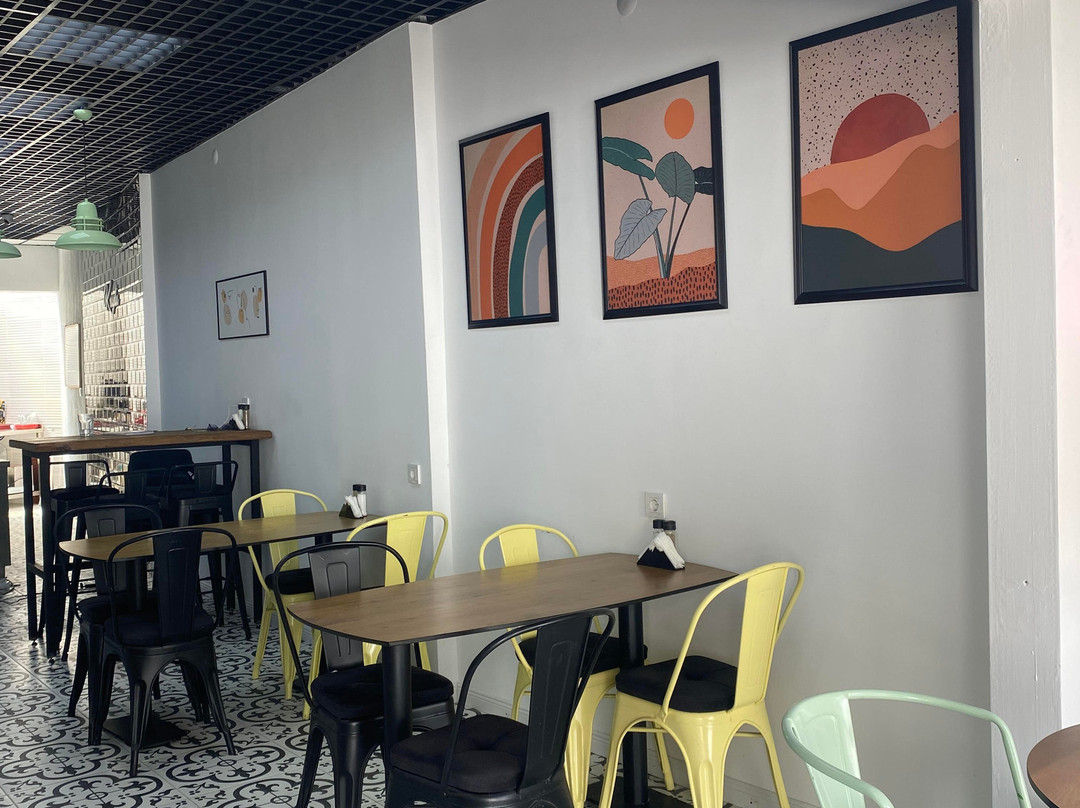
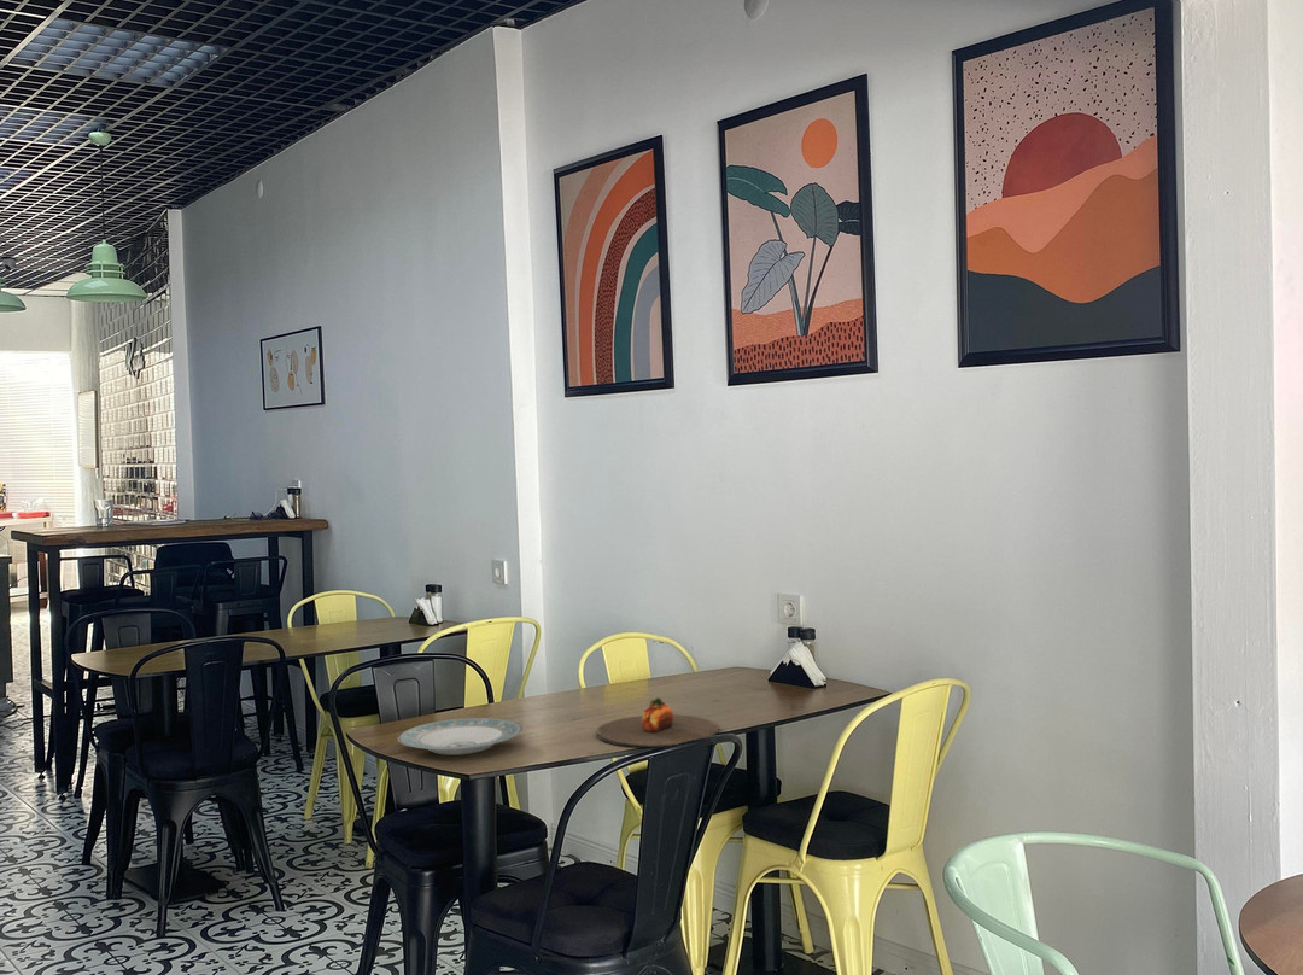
+ plate [397,717,524,757]
+ plate [596,696,720,748]
